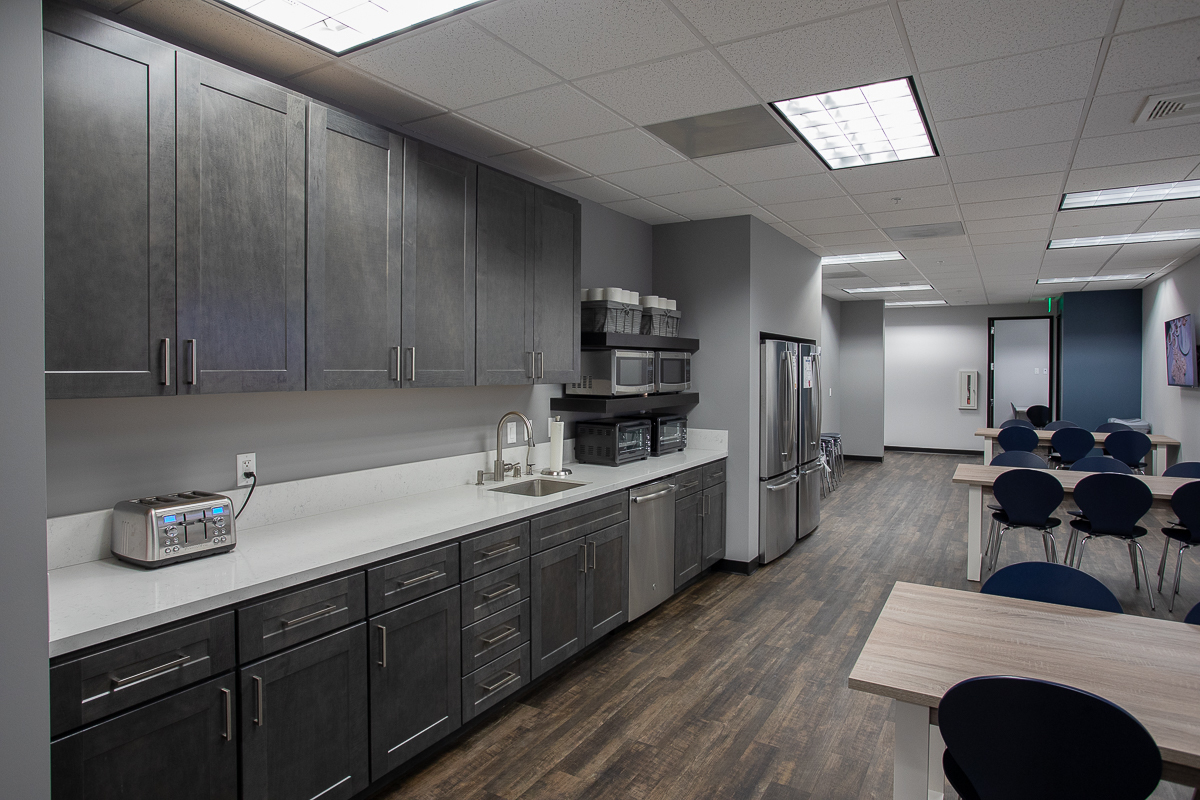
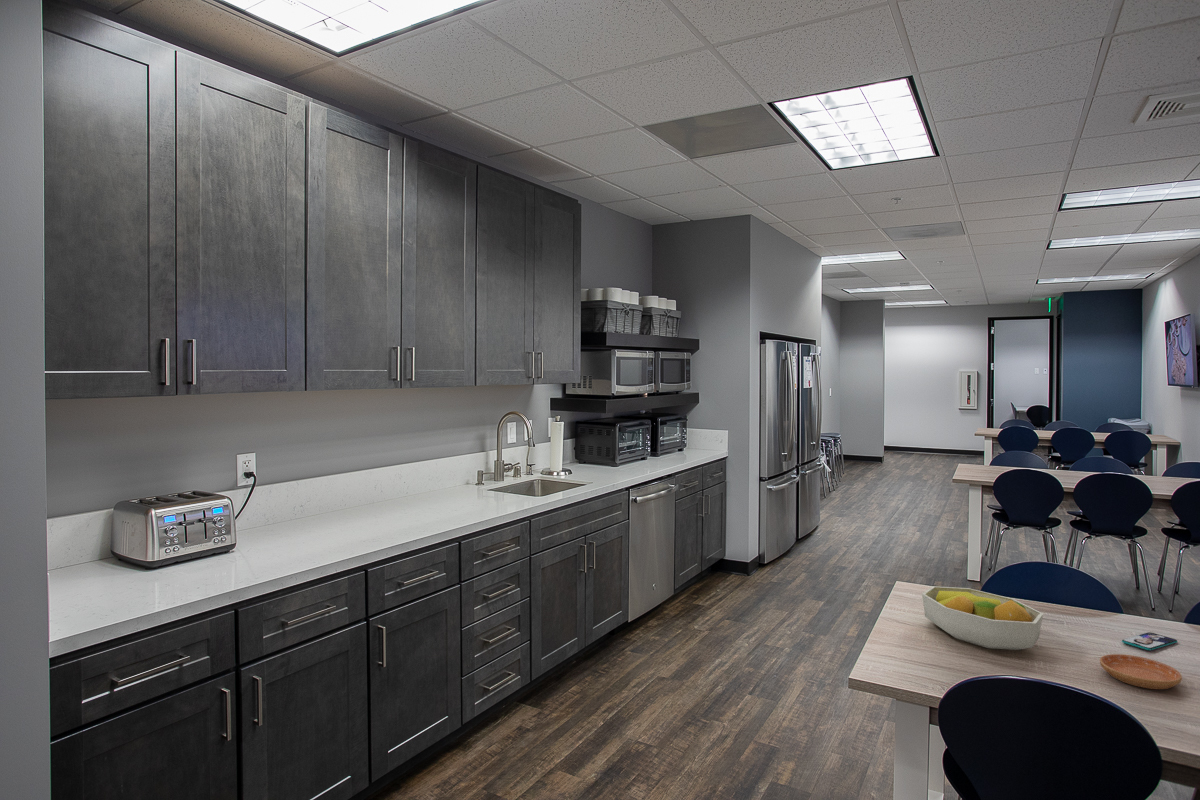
+ fruit bowl [921,585,1044,651]
+ saucer [1099,653,1183,690]
+ smartphone [1121,631,1178,651]
